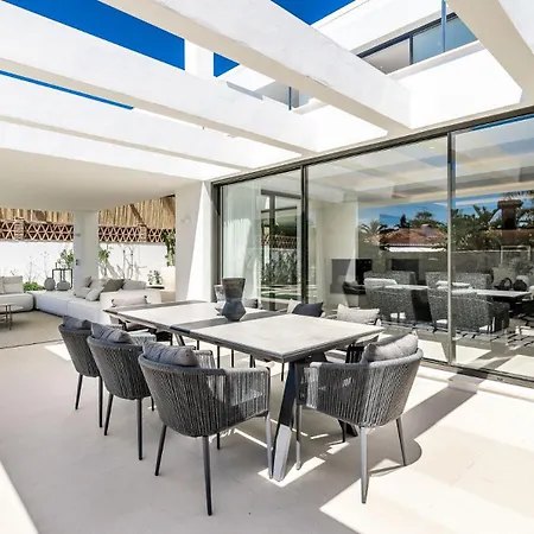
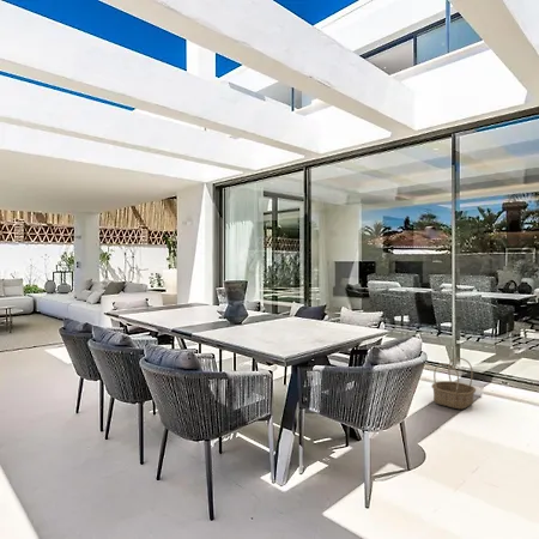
+ basket [430,357,477,410]
